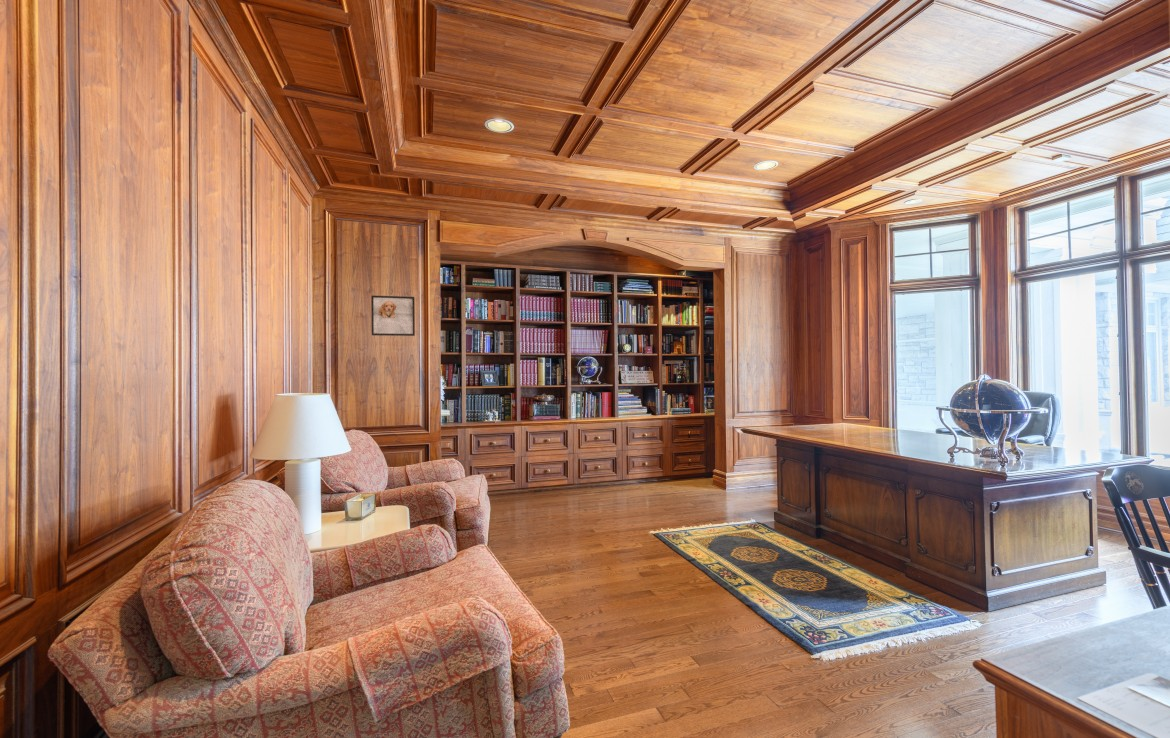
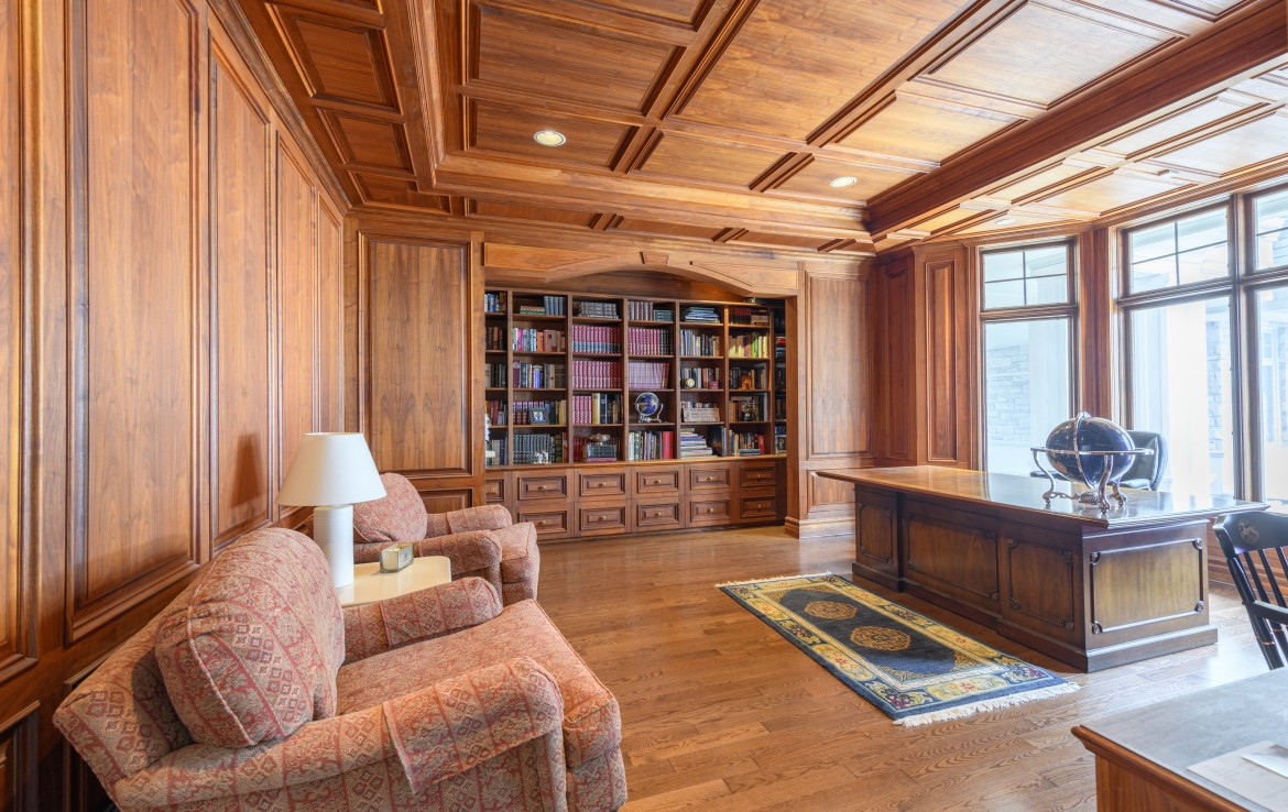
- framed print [370,294,416,337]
